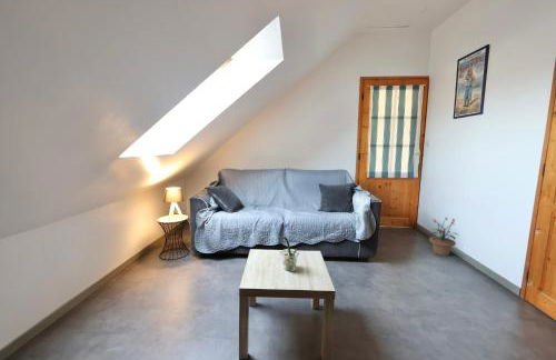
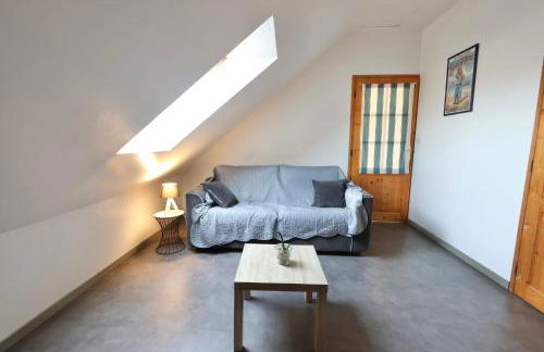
- potted plant [428,217,458,257]
